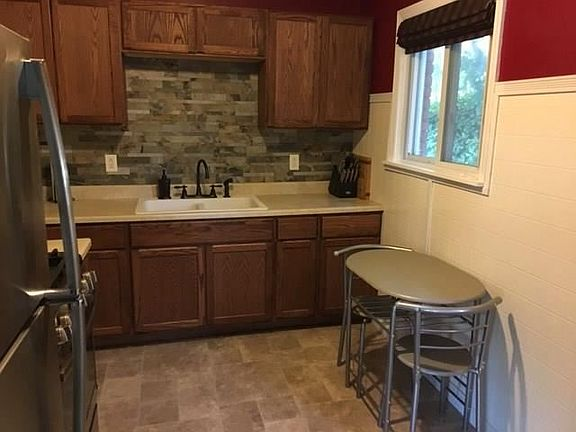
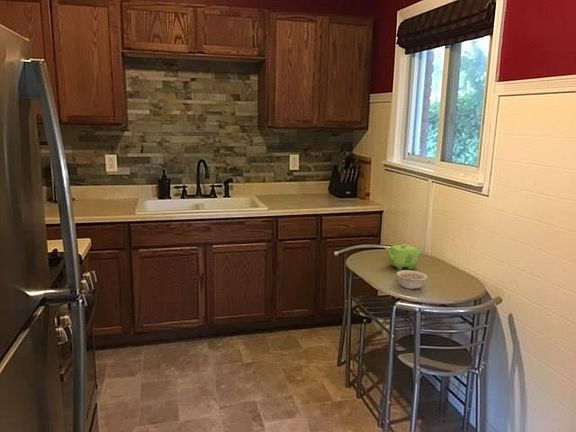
+ teapot [383,243,423,271]
+ legume [396,269,428,290]
